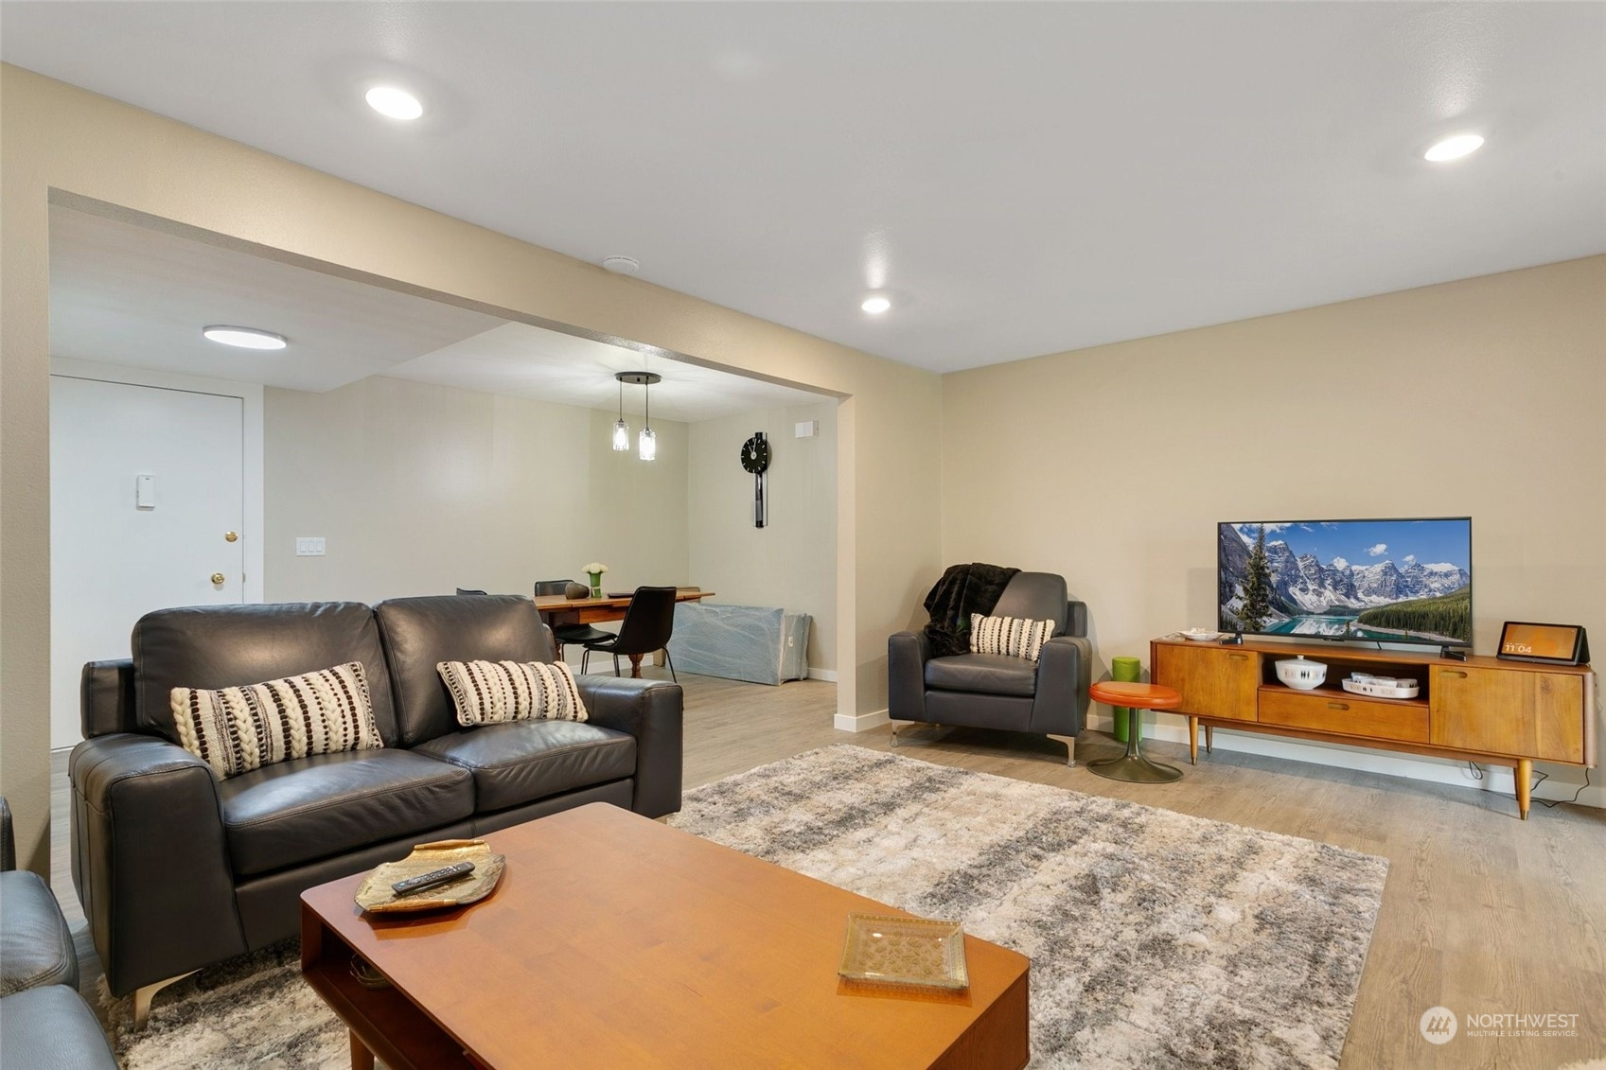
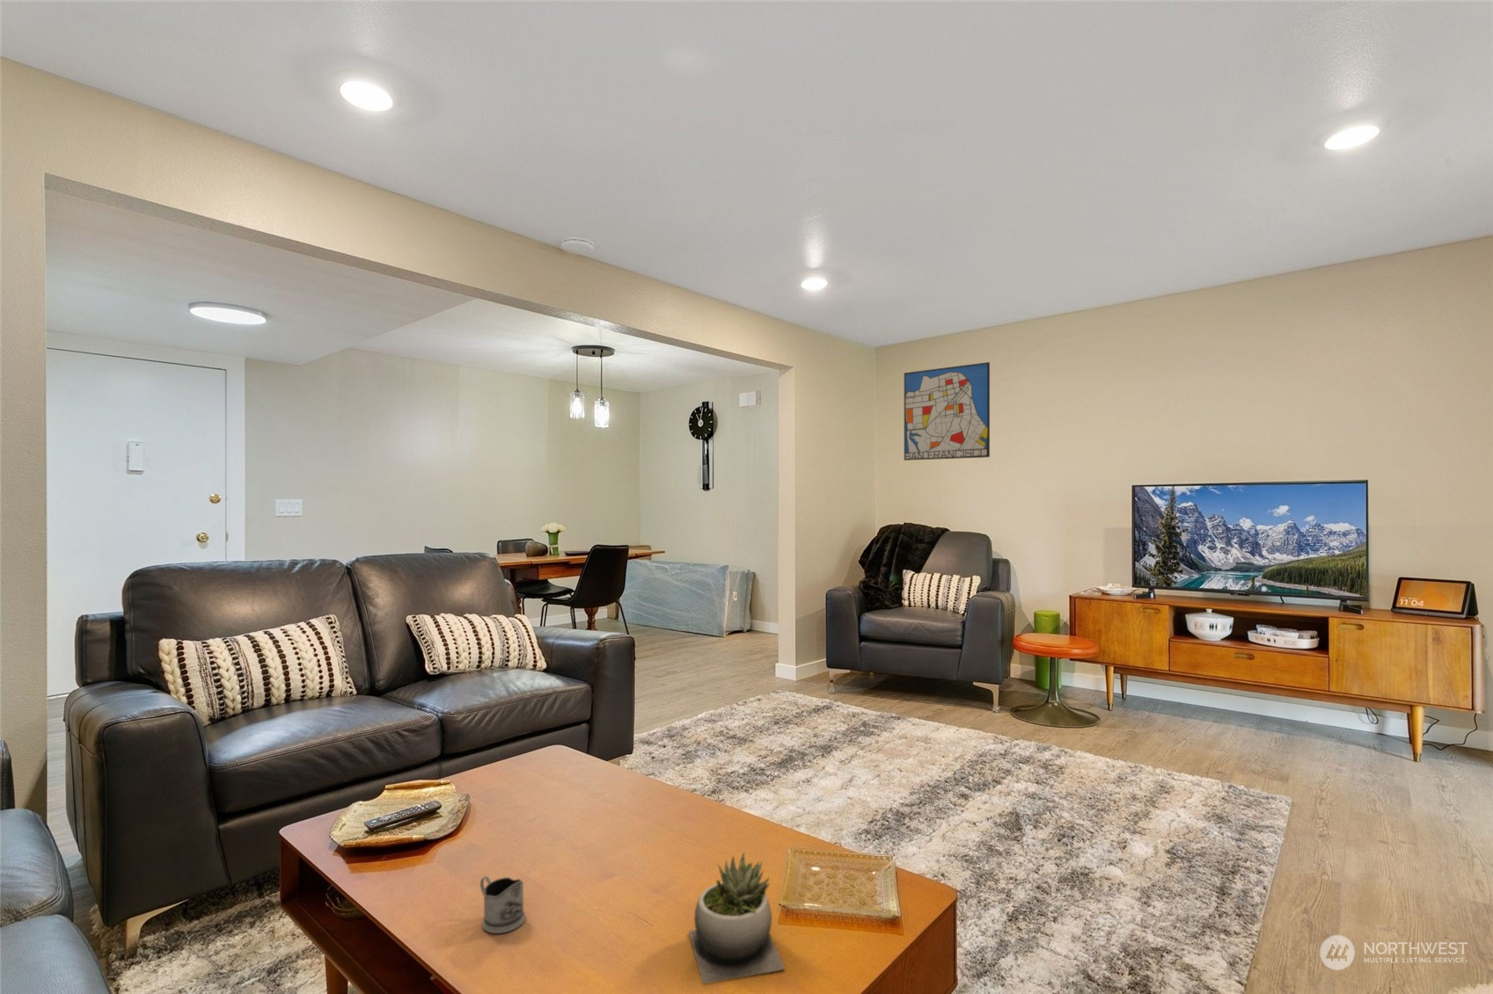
+ wall art [904,362,990,462]
+ tea glass holder [480,875,526,934]
+ succulent plant [688,852,787,984]
